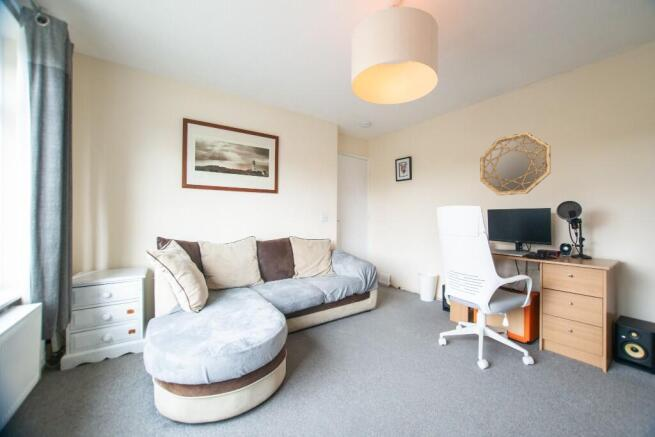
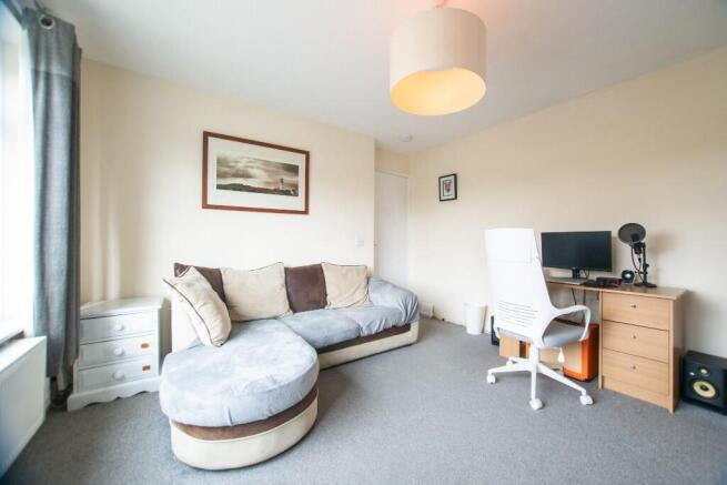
- home mirror [479,131,552,196]
